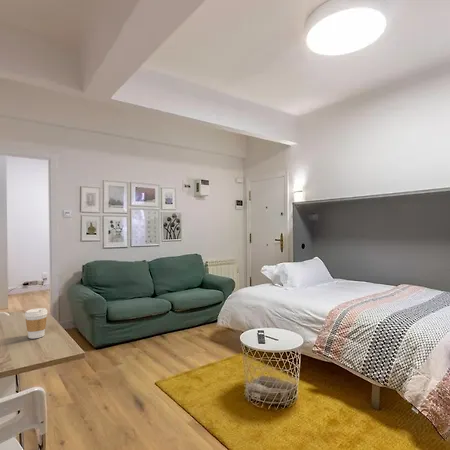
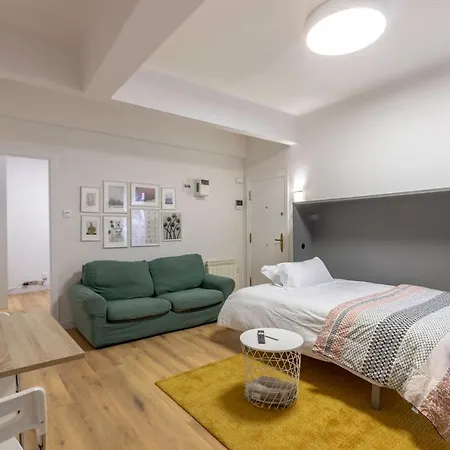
- coffee cup [24,307,48,340]
